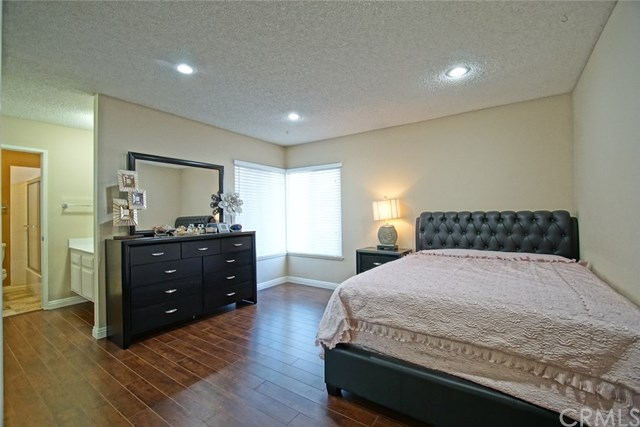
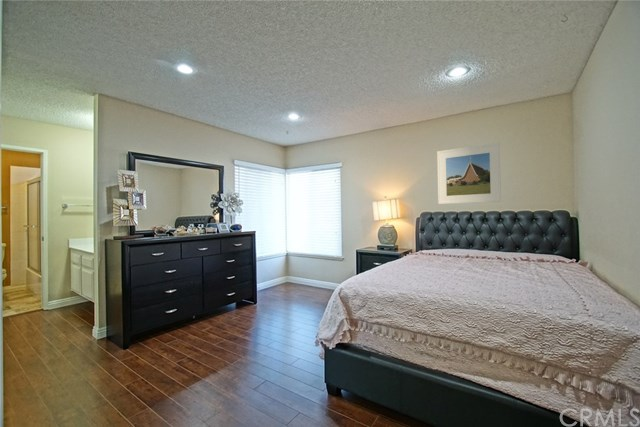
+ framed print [436,142,502,205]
